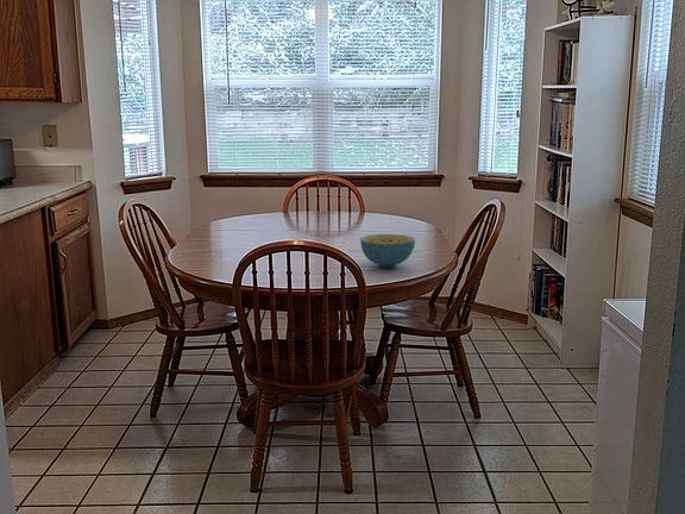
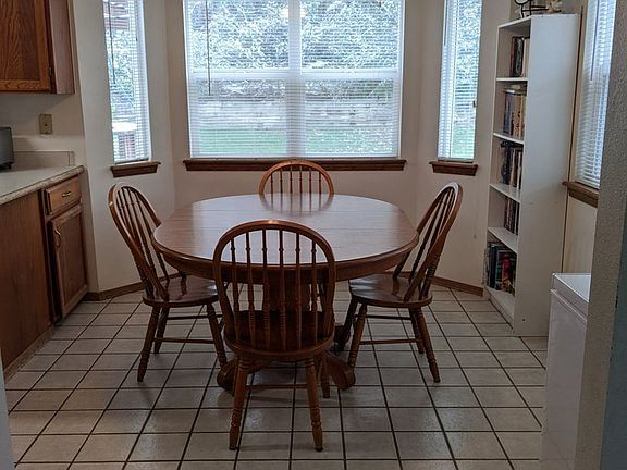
- cereal bowl [359,233,416,269]
